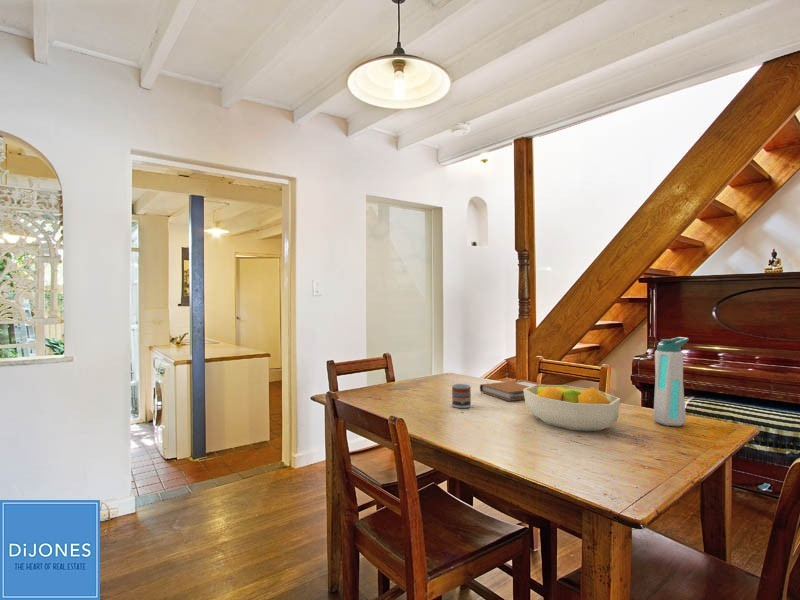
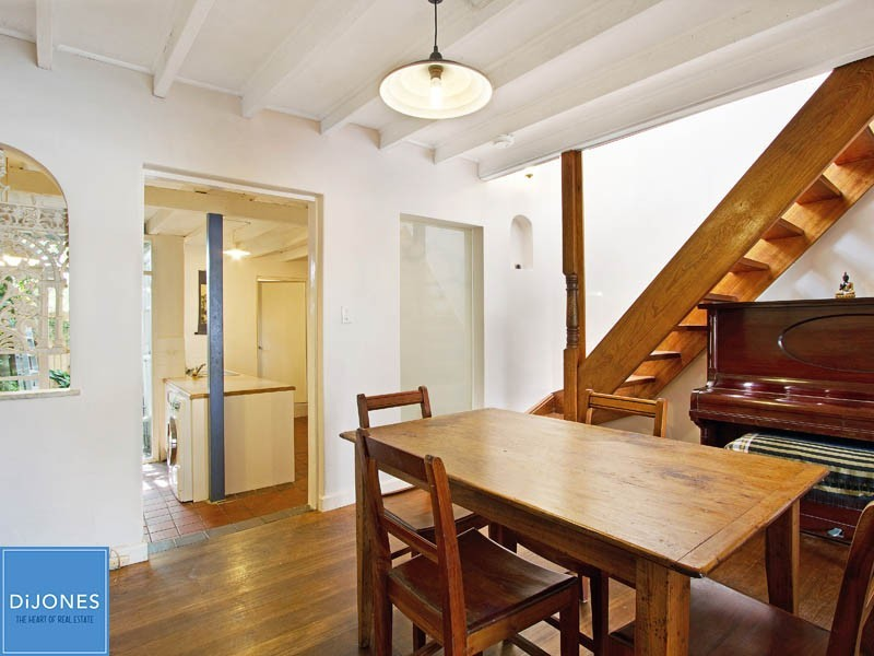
- notebook [479,379,545,402]
- water bottle [652,336,690,427]
- fruit bowl [523,384,621,432]
- cup [451,383,472,409]
